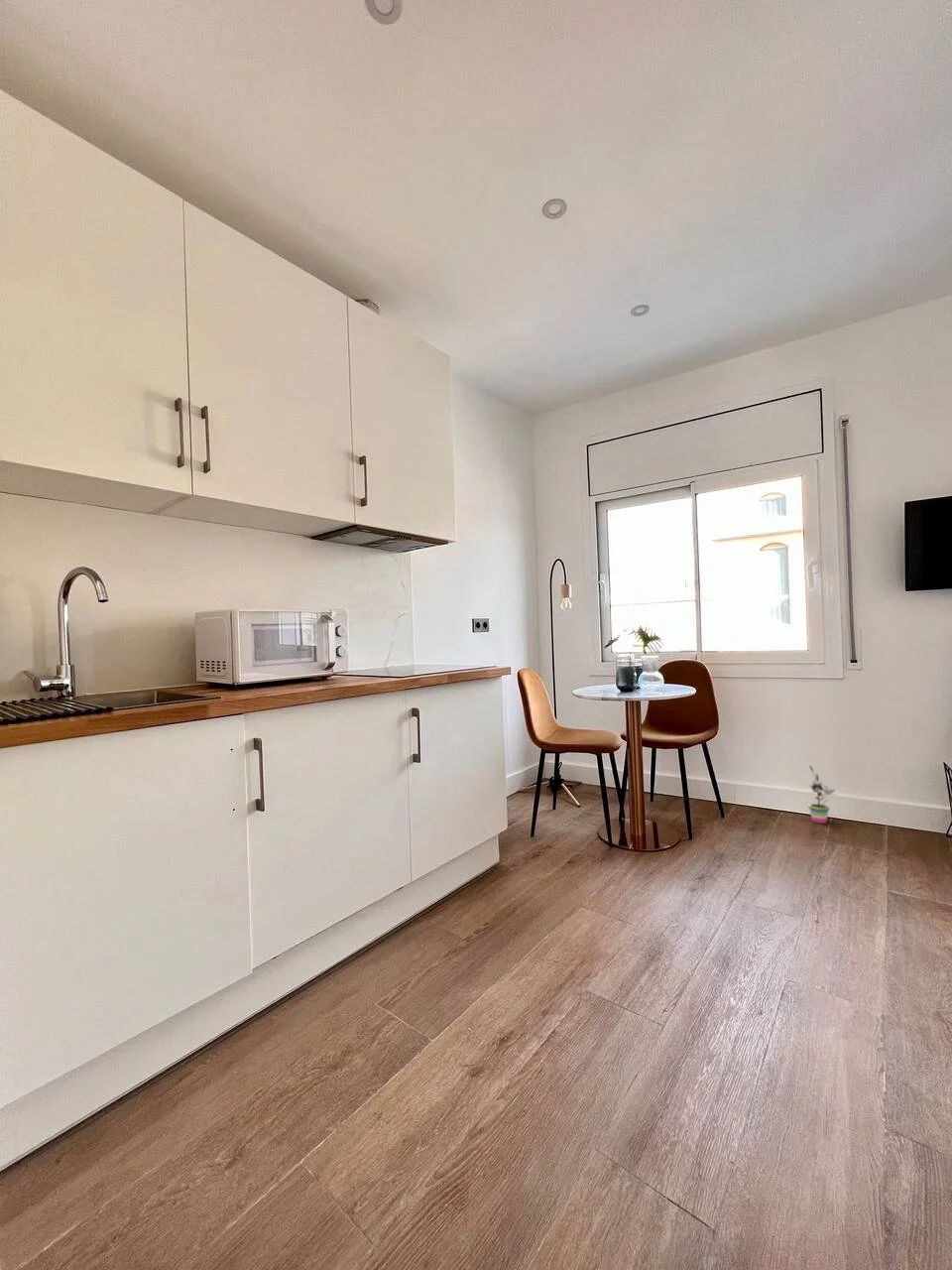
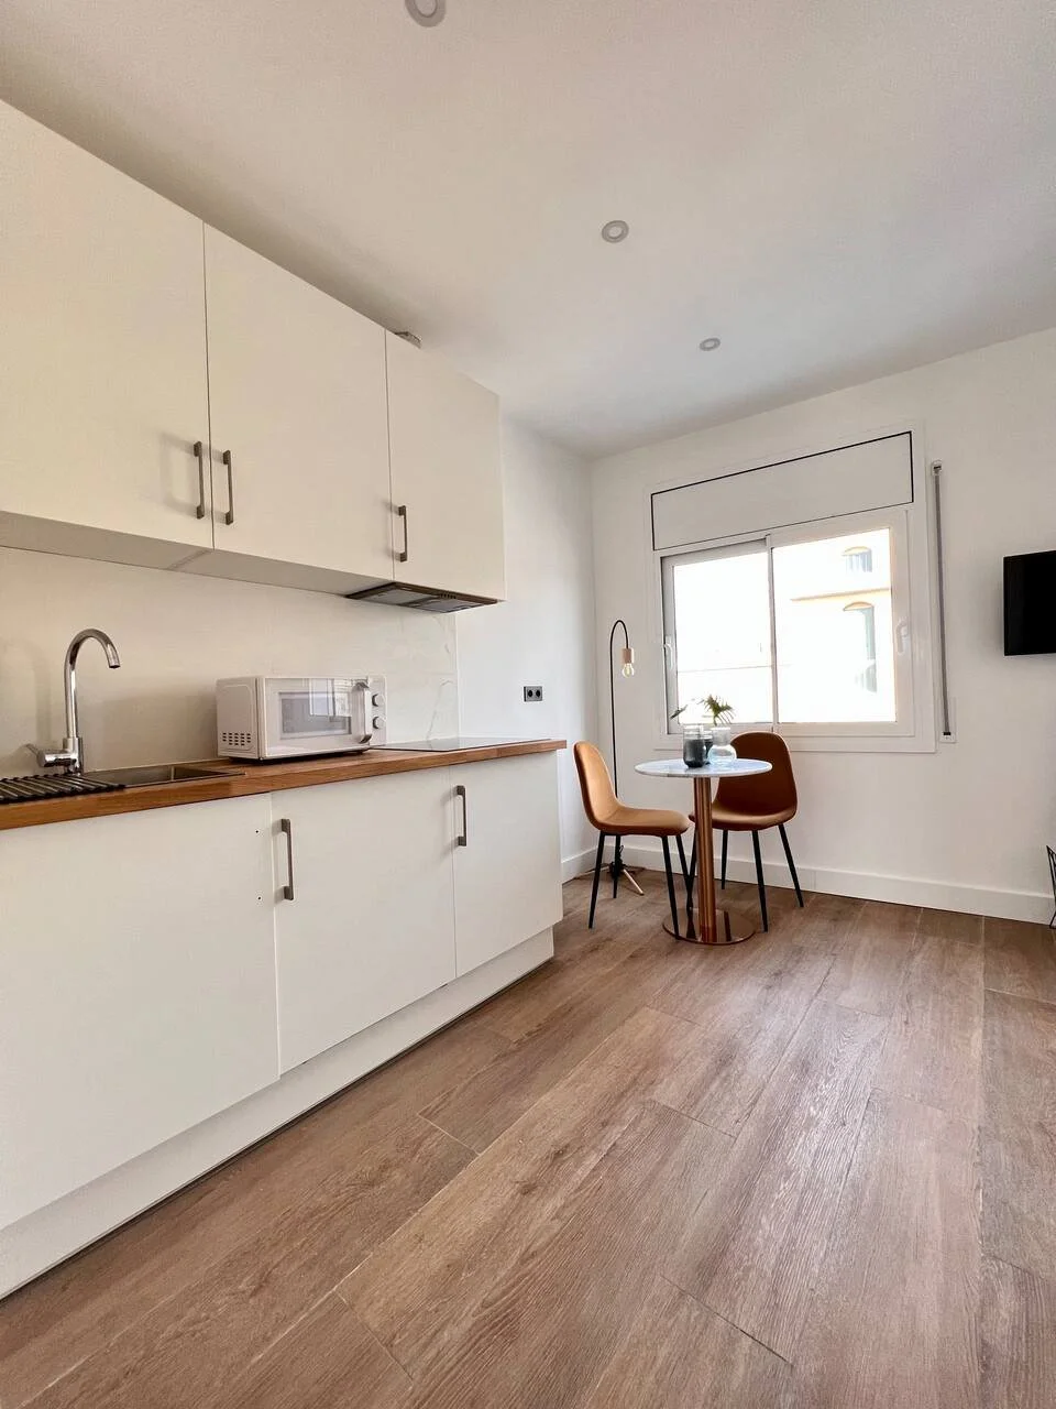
- potted plant [807,764,838,825]
